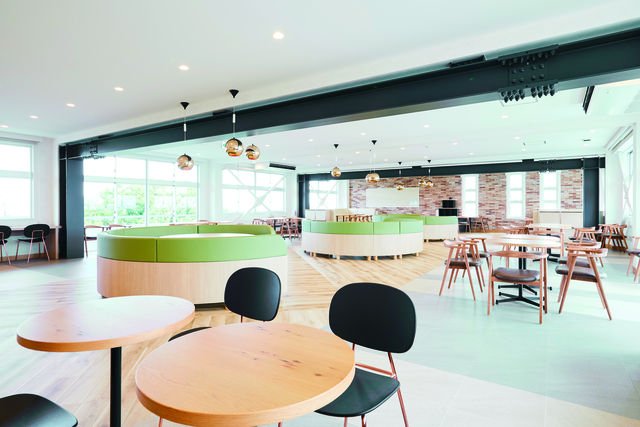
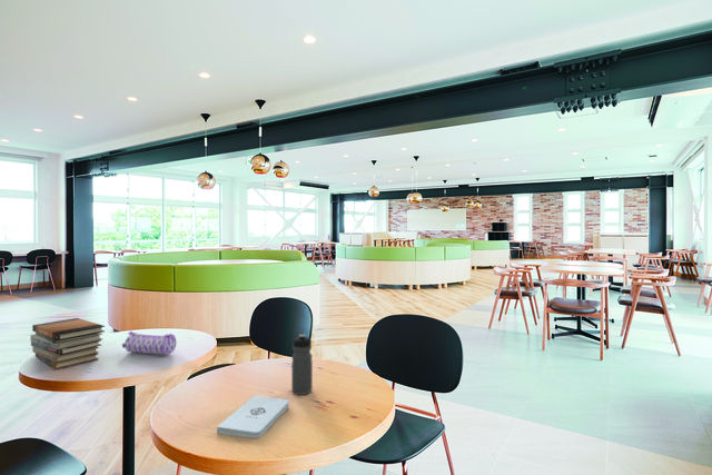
+ water bottle [290,334,314,396]
+ book stack [29,317,106,370]
+ pencil case [121,330,177,356]
+ notepad [216,395,290,439]
